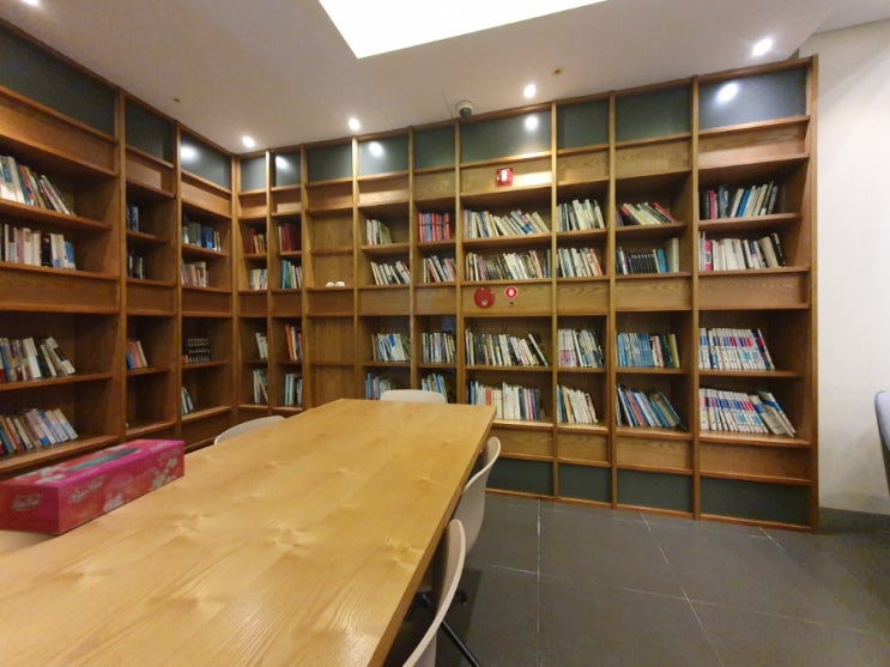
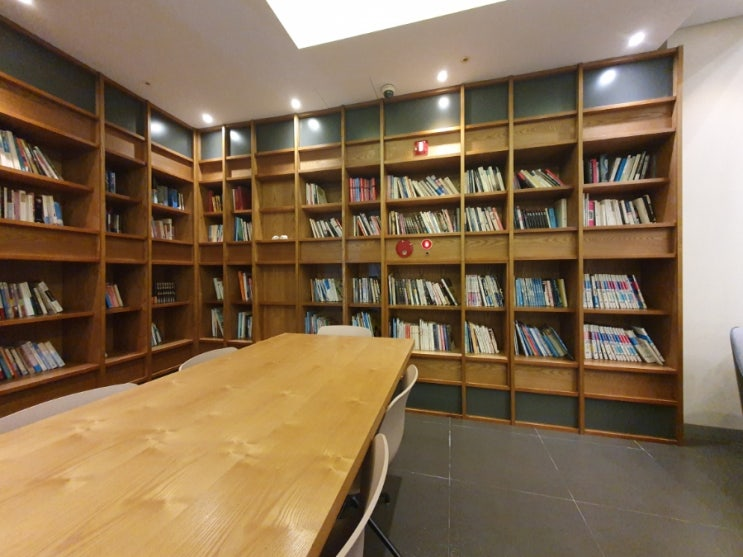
- tissue box [0,438,186,536]
